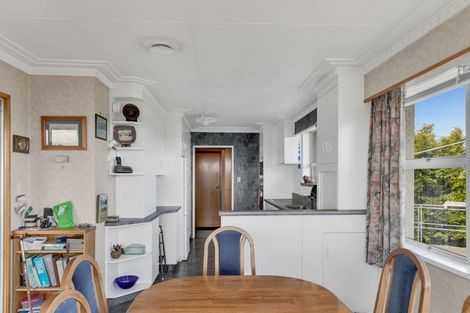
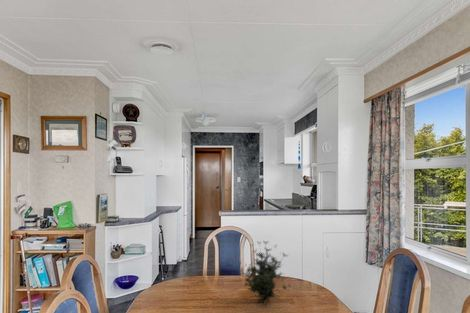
+ plant [238,239,291,306]
